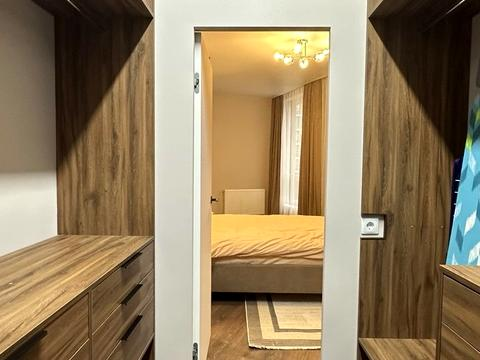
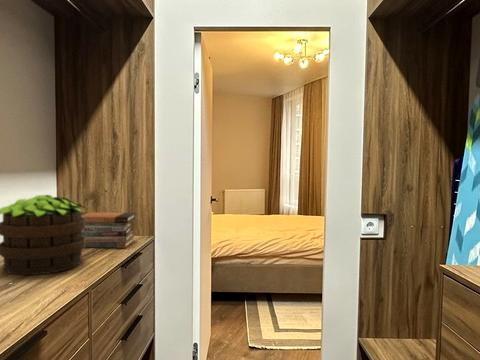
+ book stack [81,211,137,249]
+ potted plant [0,194,88,276]
